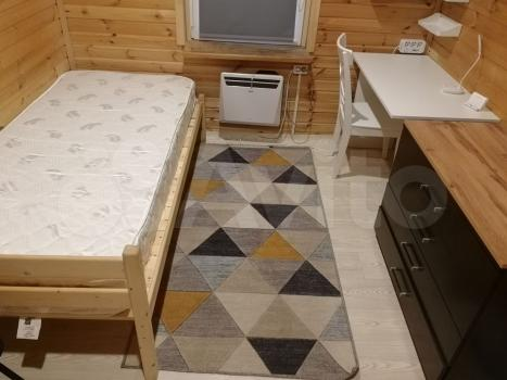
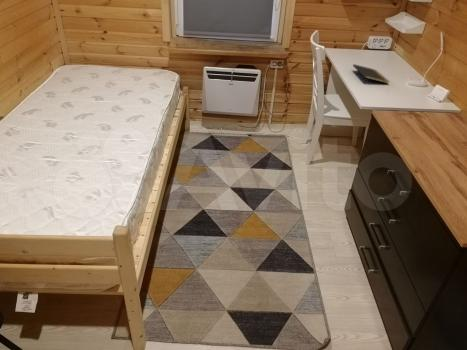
+ notepad [352,63,391,85]
